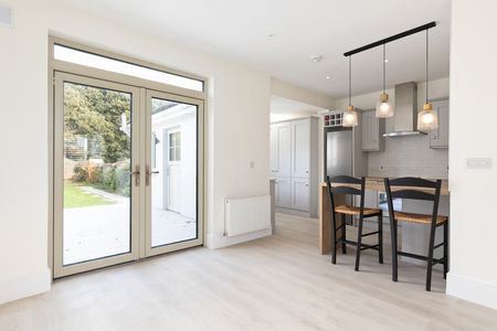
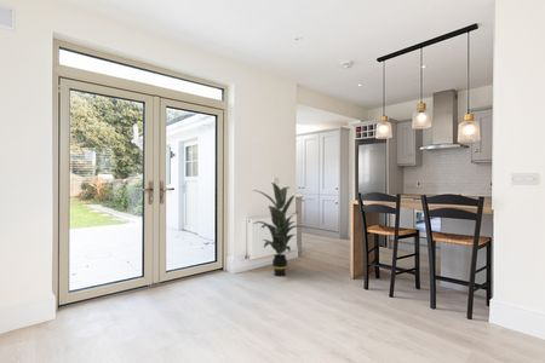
+ indoor plant [251,182,305,277]
